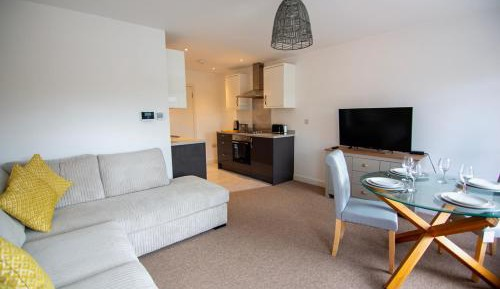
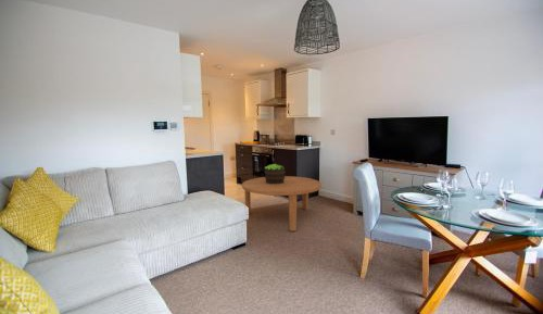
+ potted plant [264,163,287,184]
+ coffee table [241,175,323,233]
